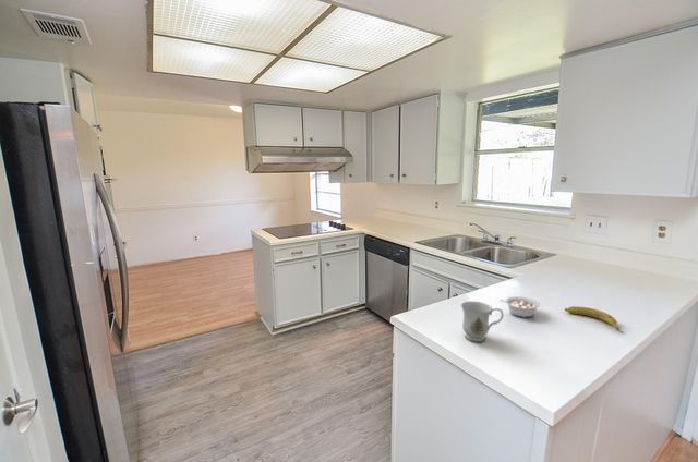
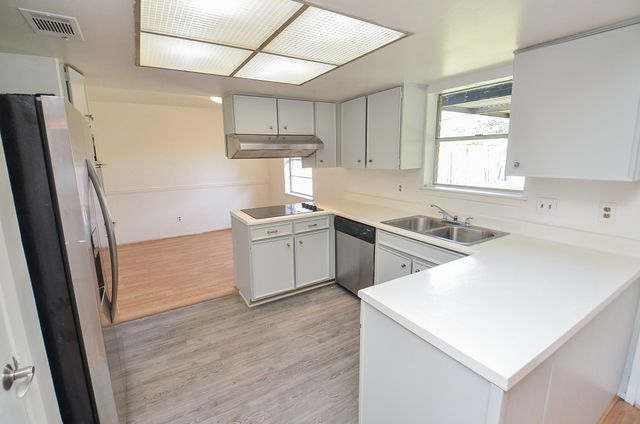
- legume [498,295,541,318]
- mug [460,301,504,343]
- fruit [564,305,624,333]
